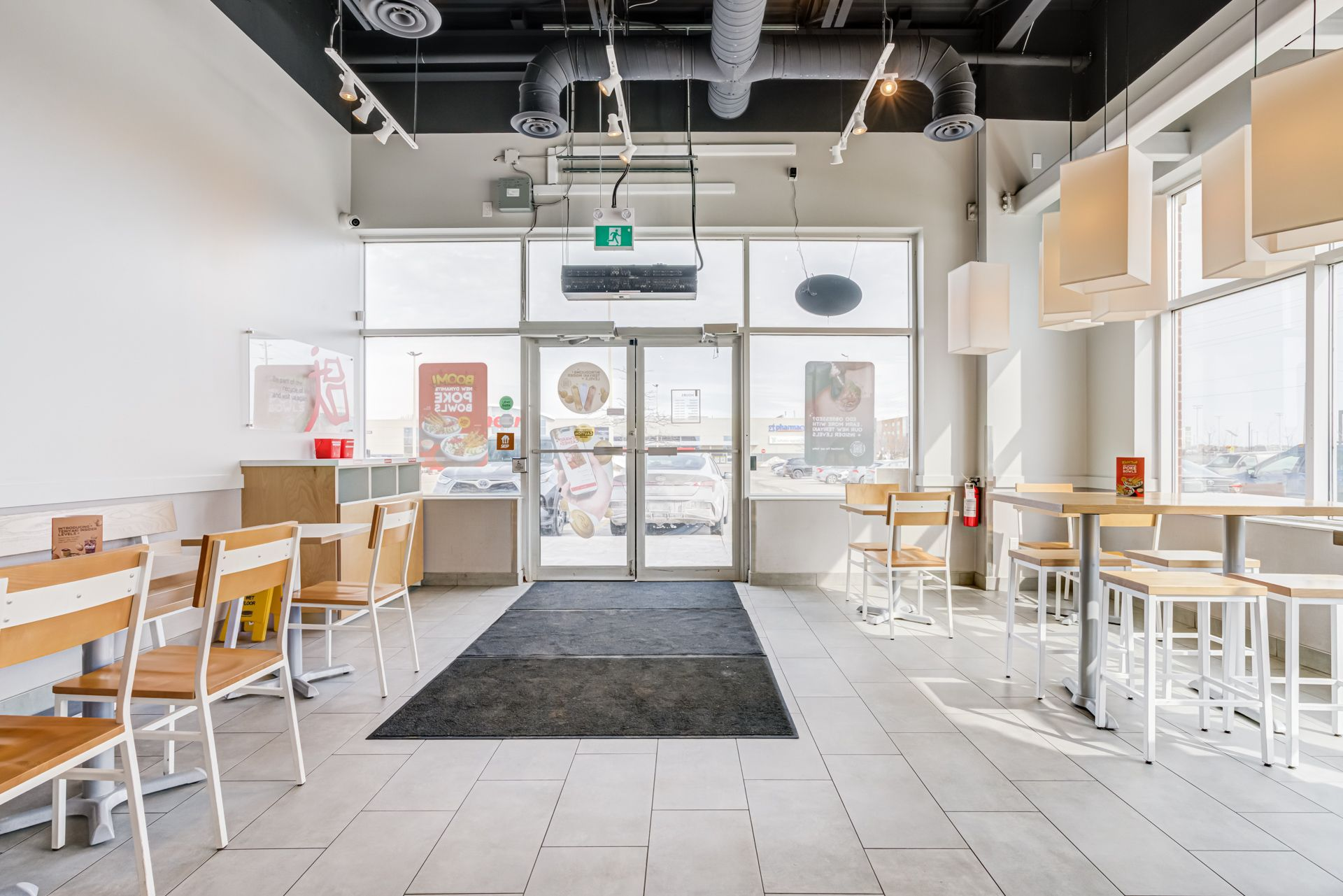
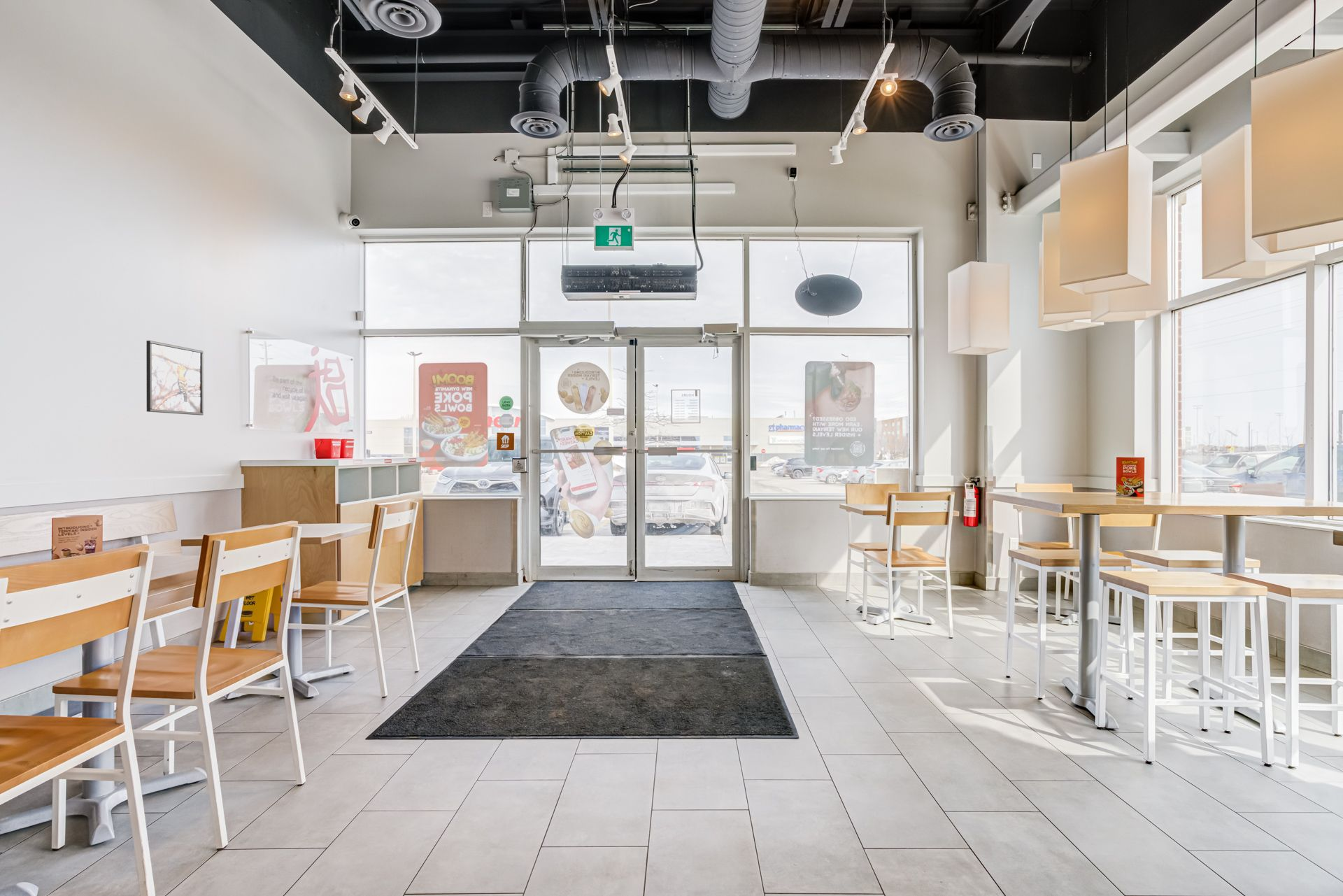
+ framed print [145,340,204,416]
